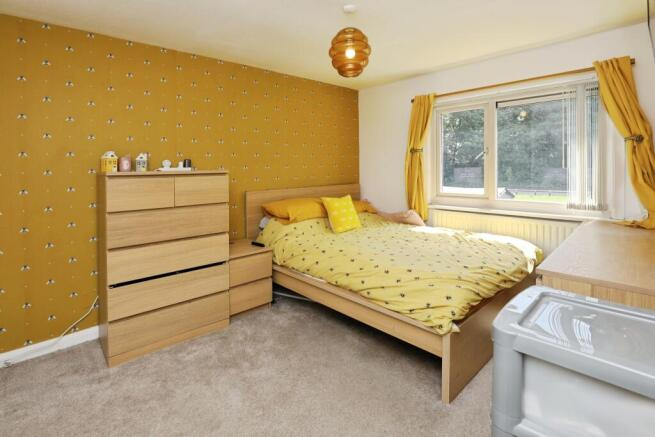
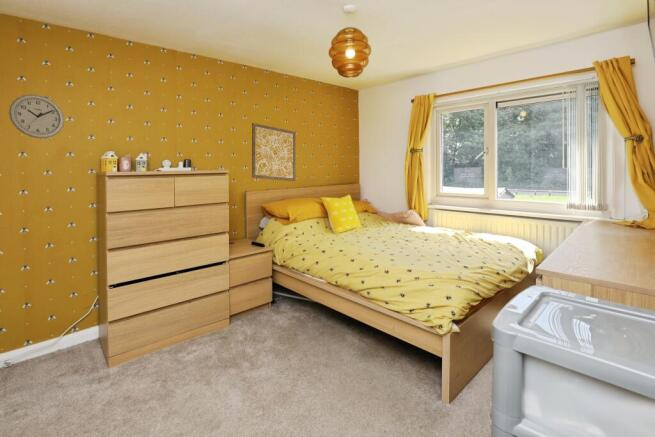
+ wall clock [8,93,65,139]
+ wall art [251,122,297,182]
